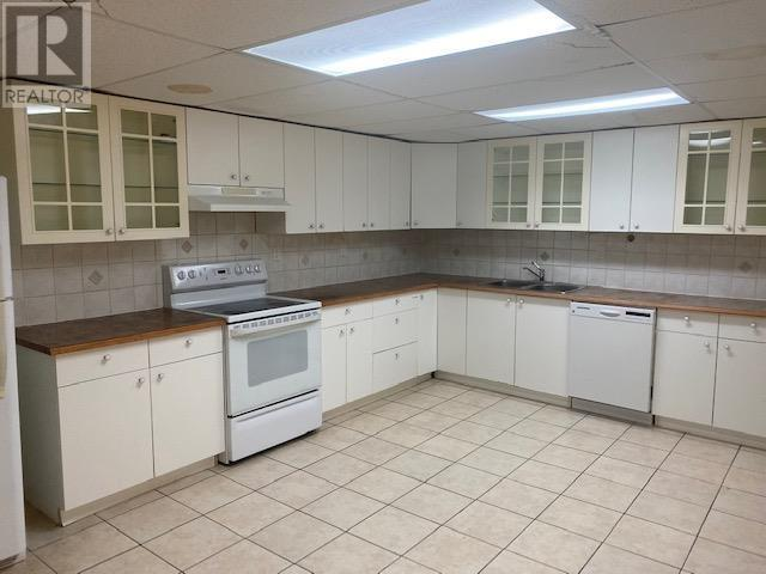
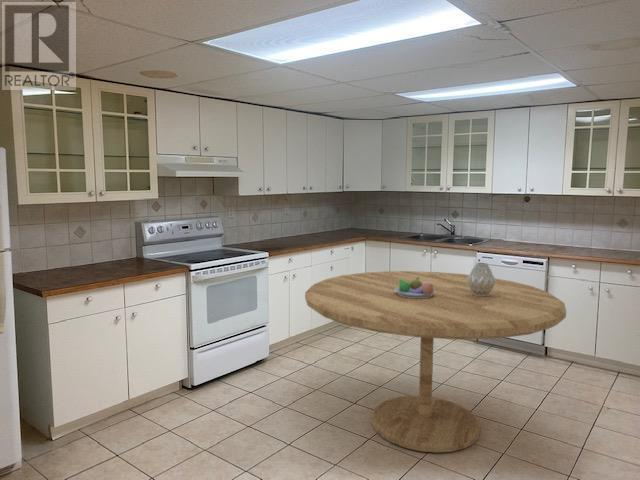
+ dining table [304,270,567,453]
+ fruit bowl [395,277,435,298]
+ vase [466,262,496,296]
